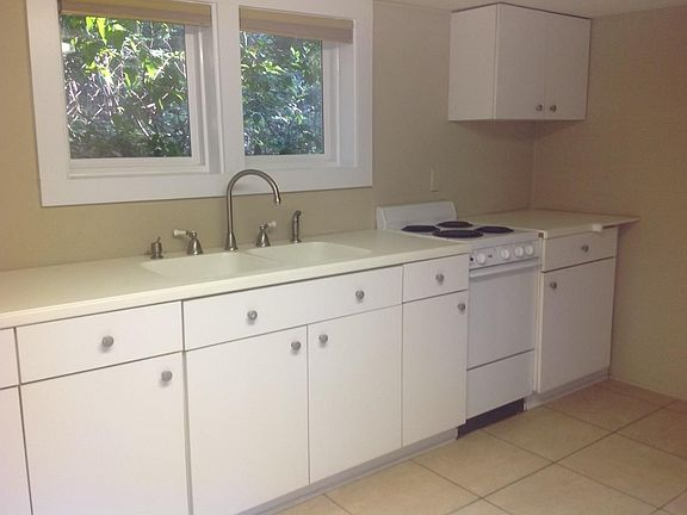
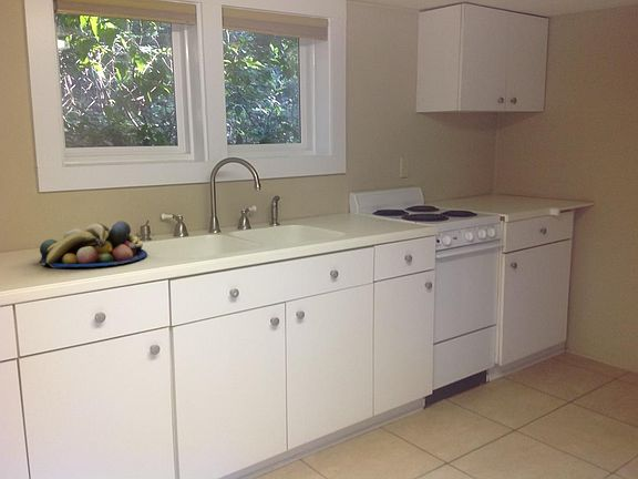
+ fruit bowl [38,220,148,268]
